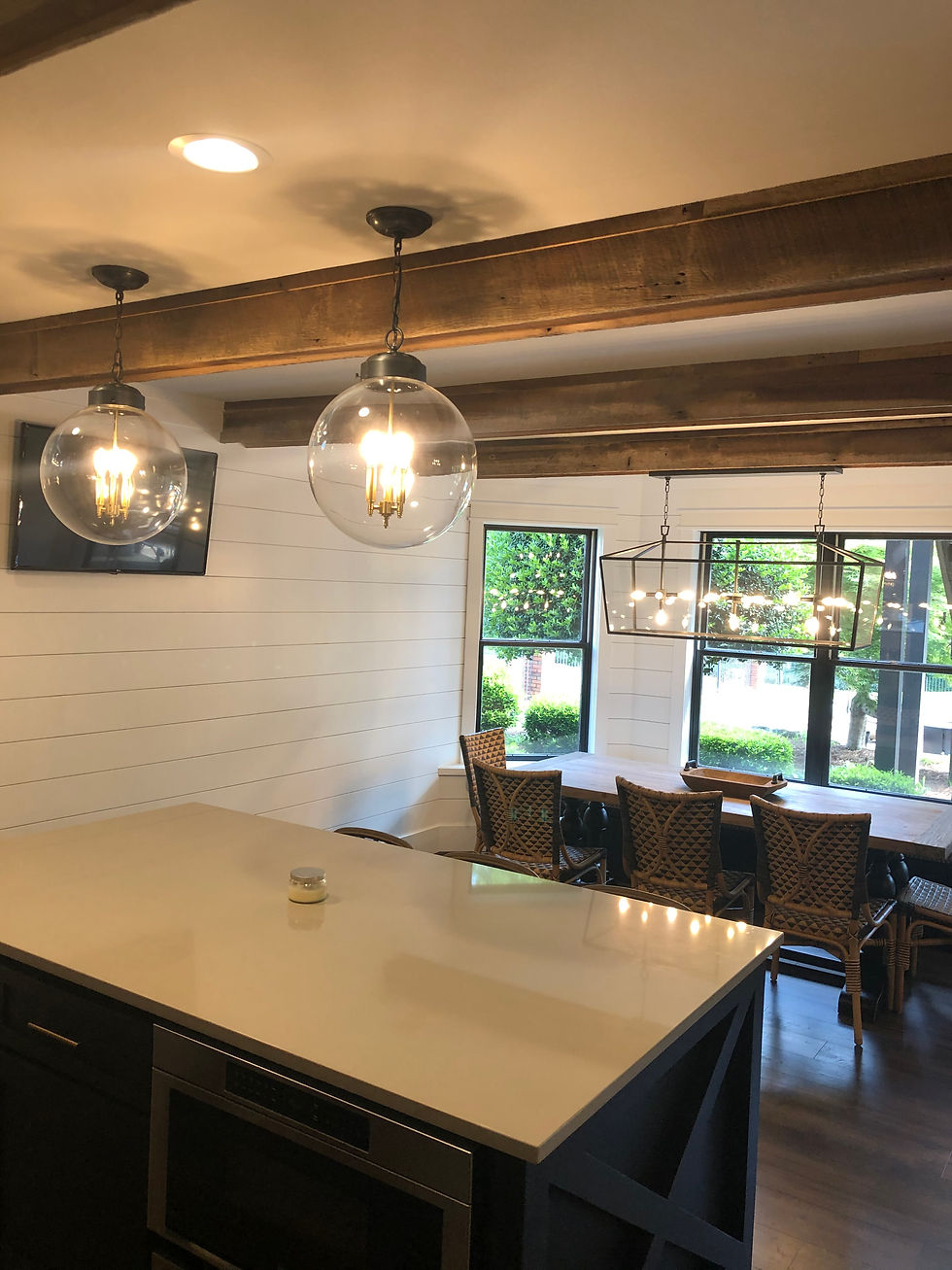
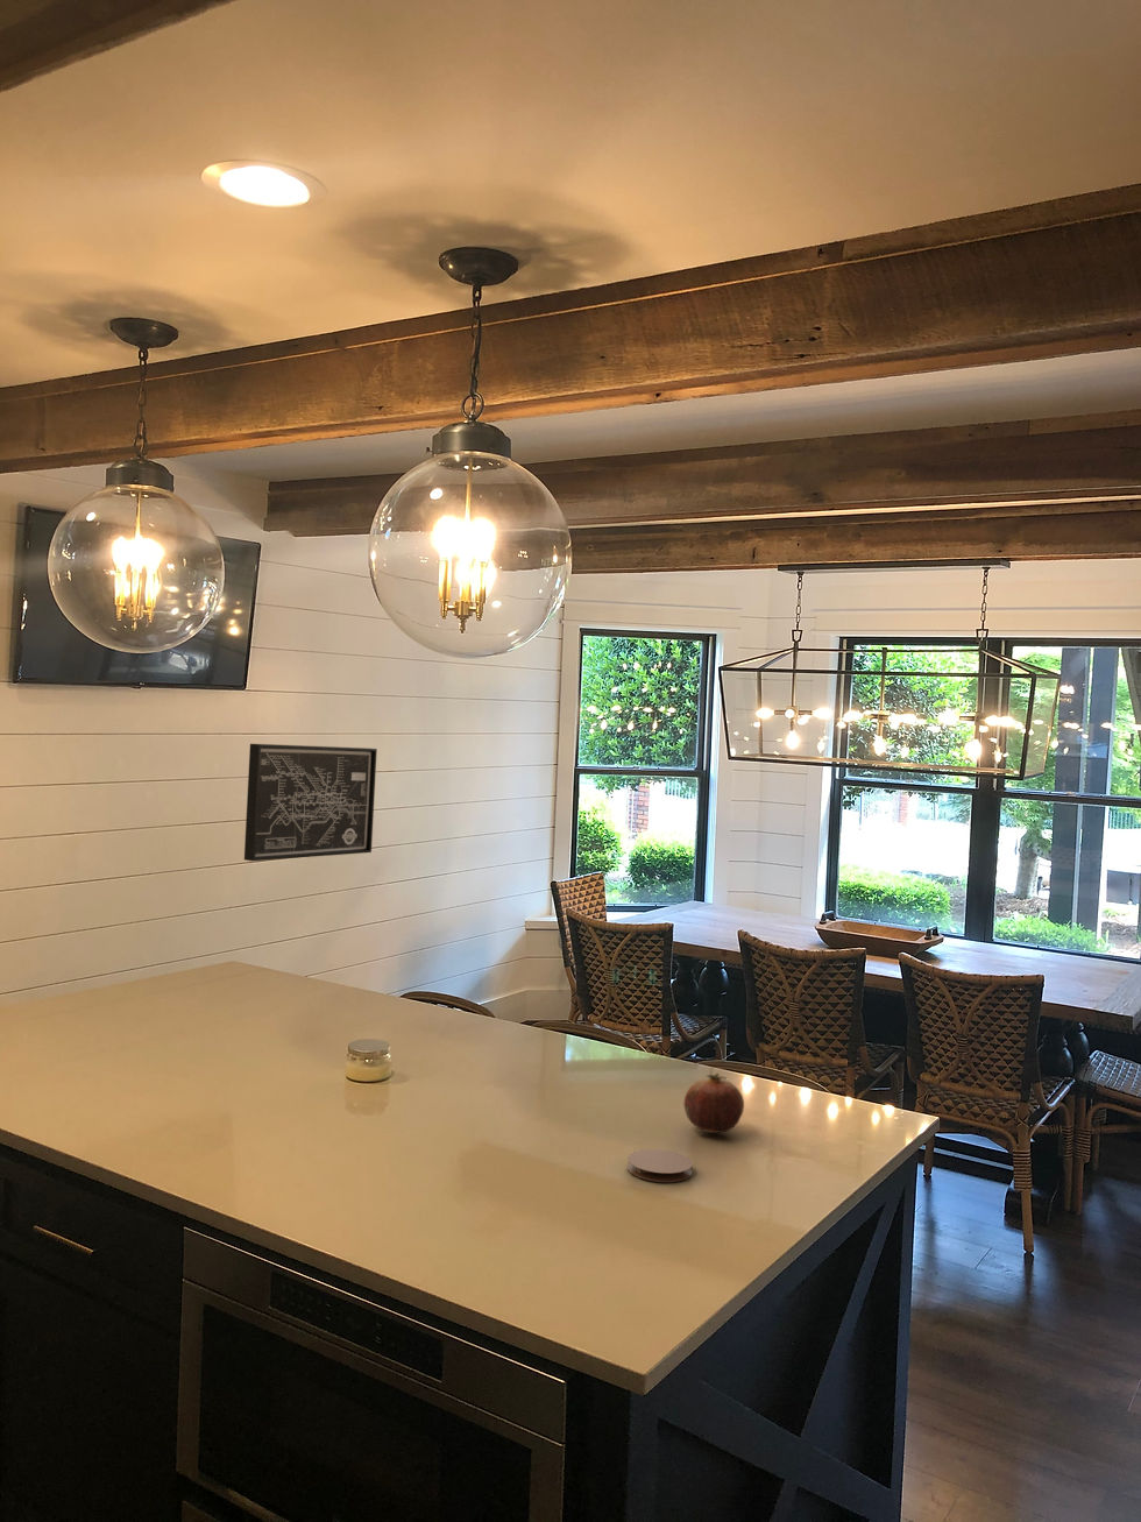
+ fruit [682,1073,745,1134]
+ coaster [627,1148,694,1183]
+ wall art [243,743,379,862]
